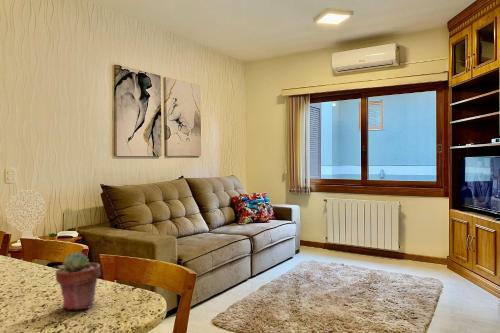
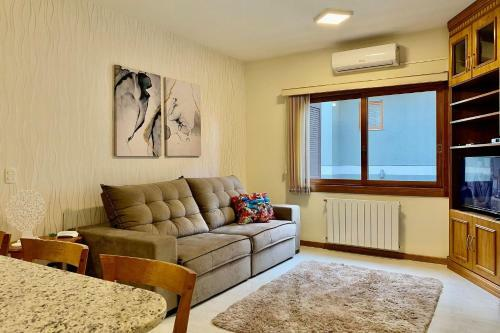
- potted succulent [55,251,101,311]
